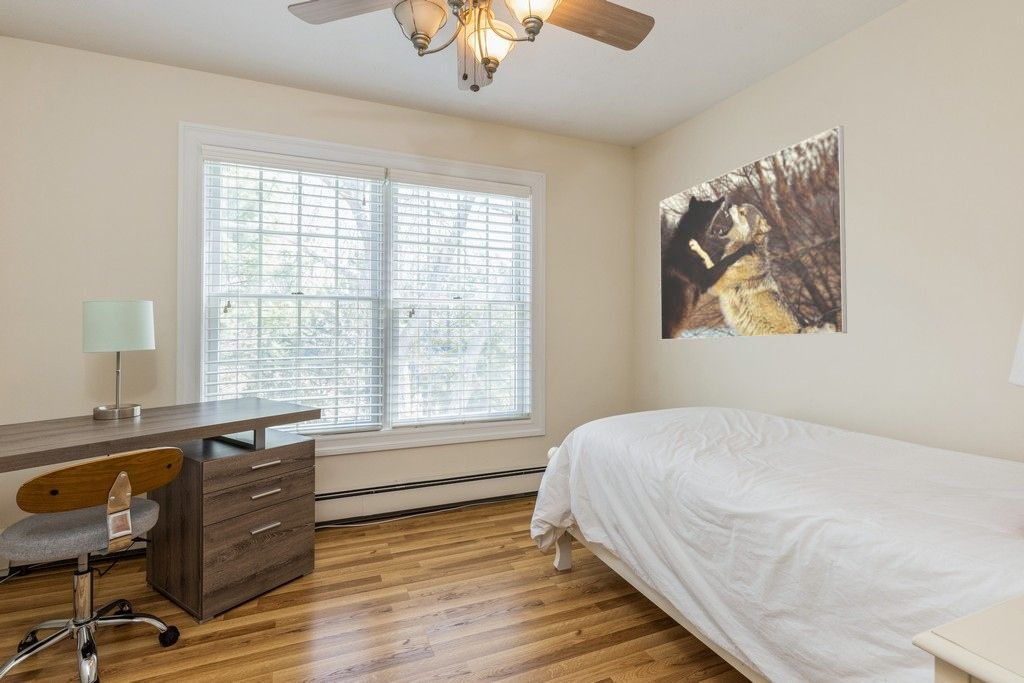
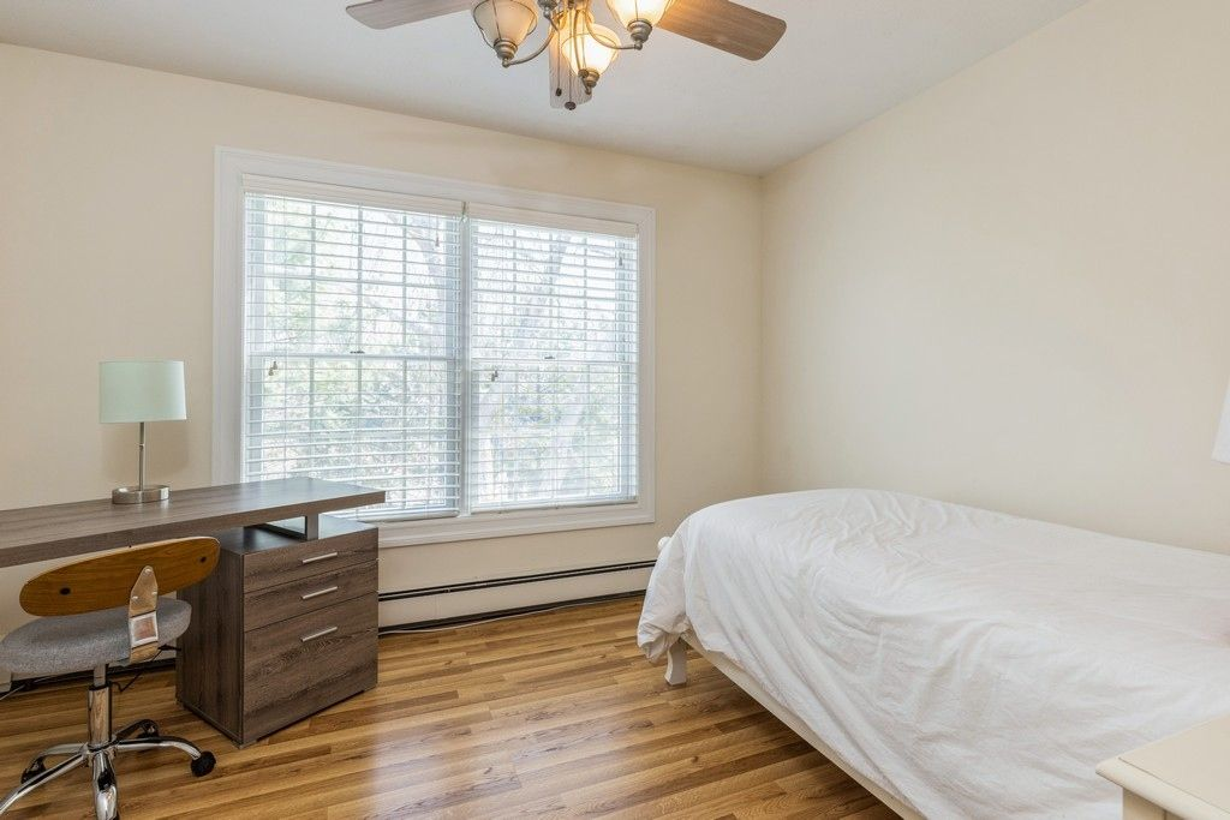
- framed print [659,124,848,341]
